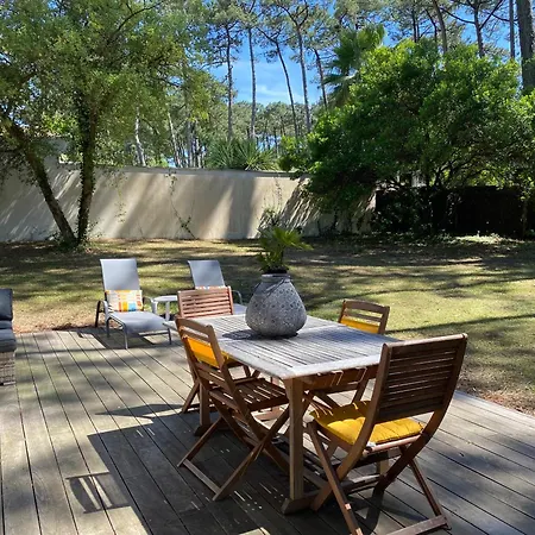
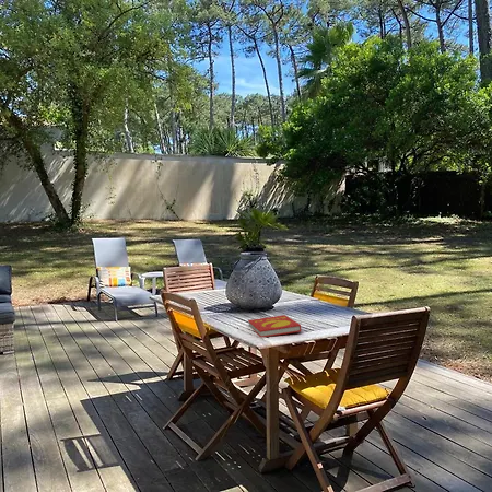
+ book [247,314,302,339]
